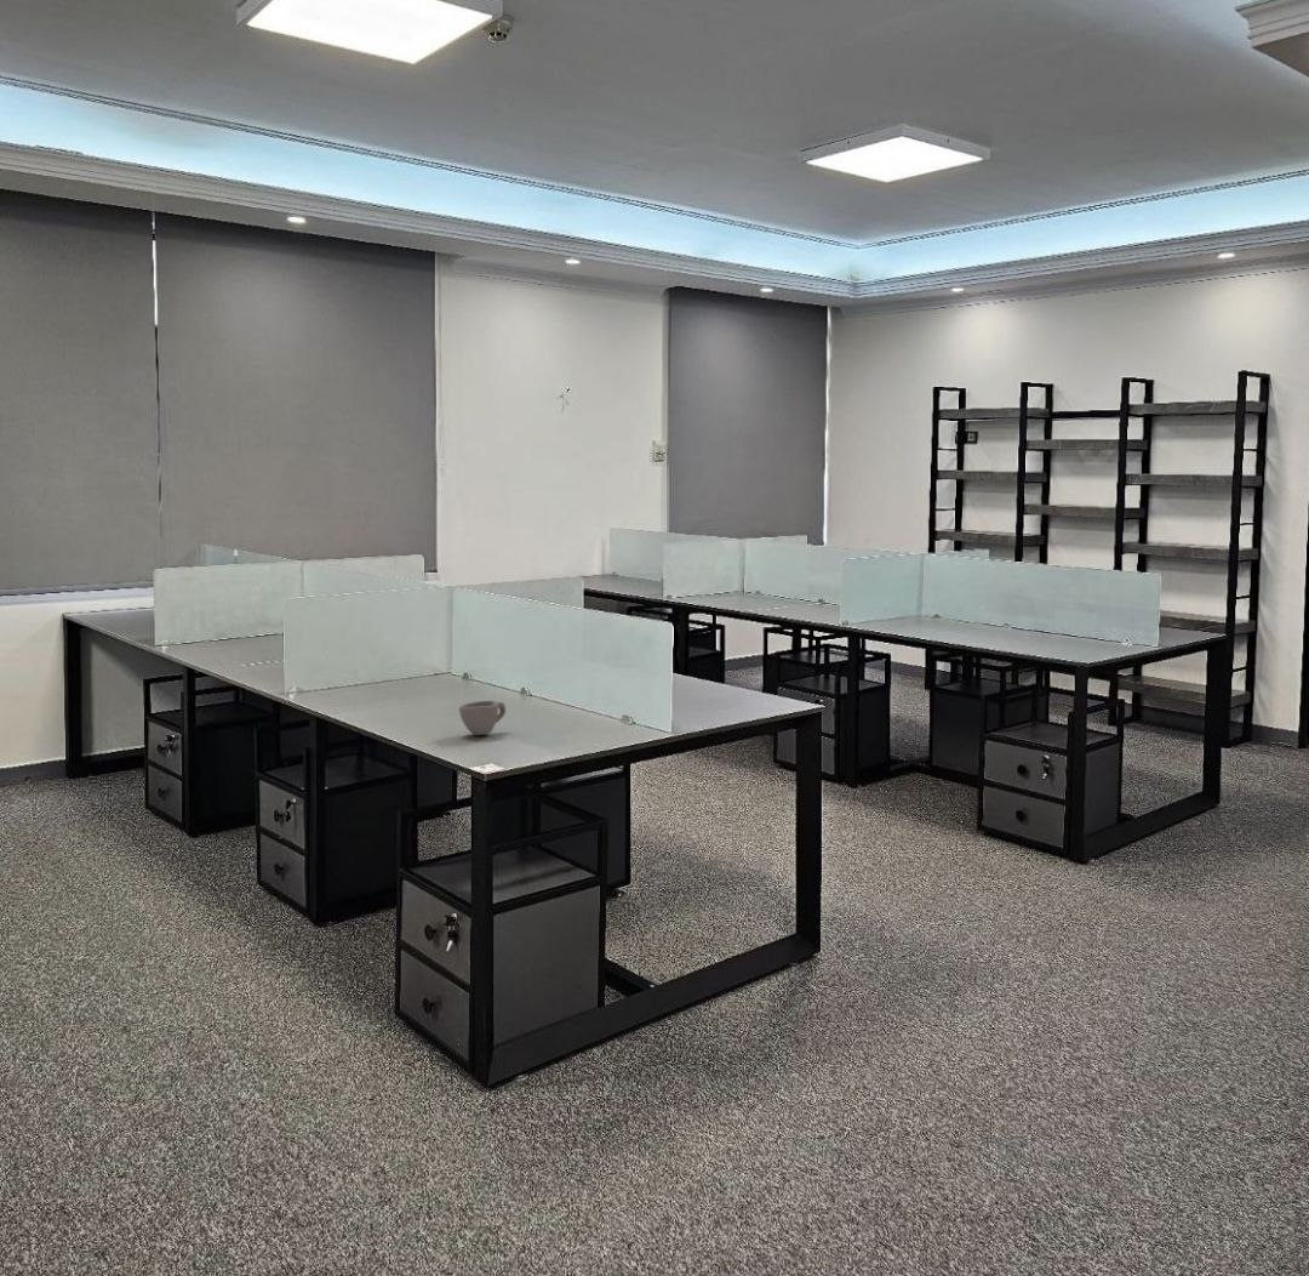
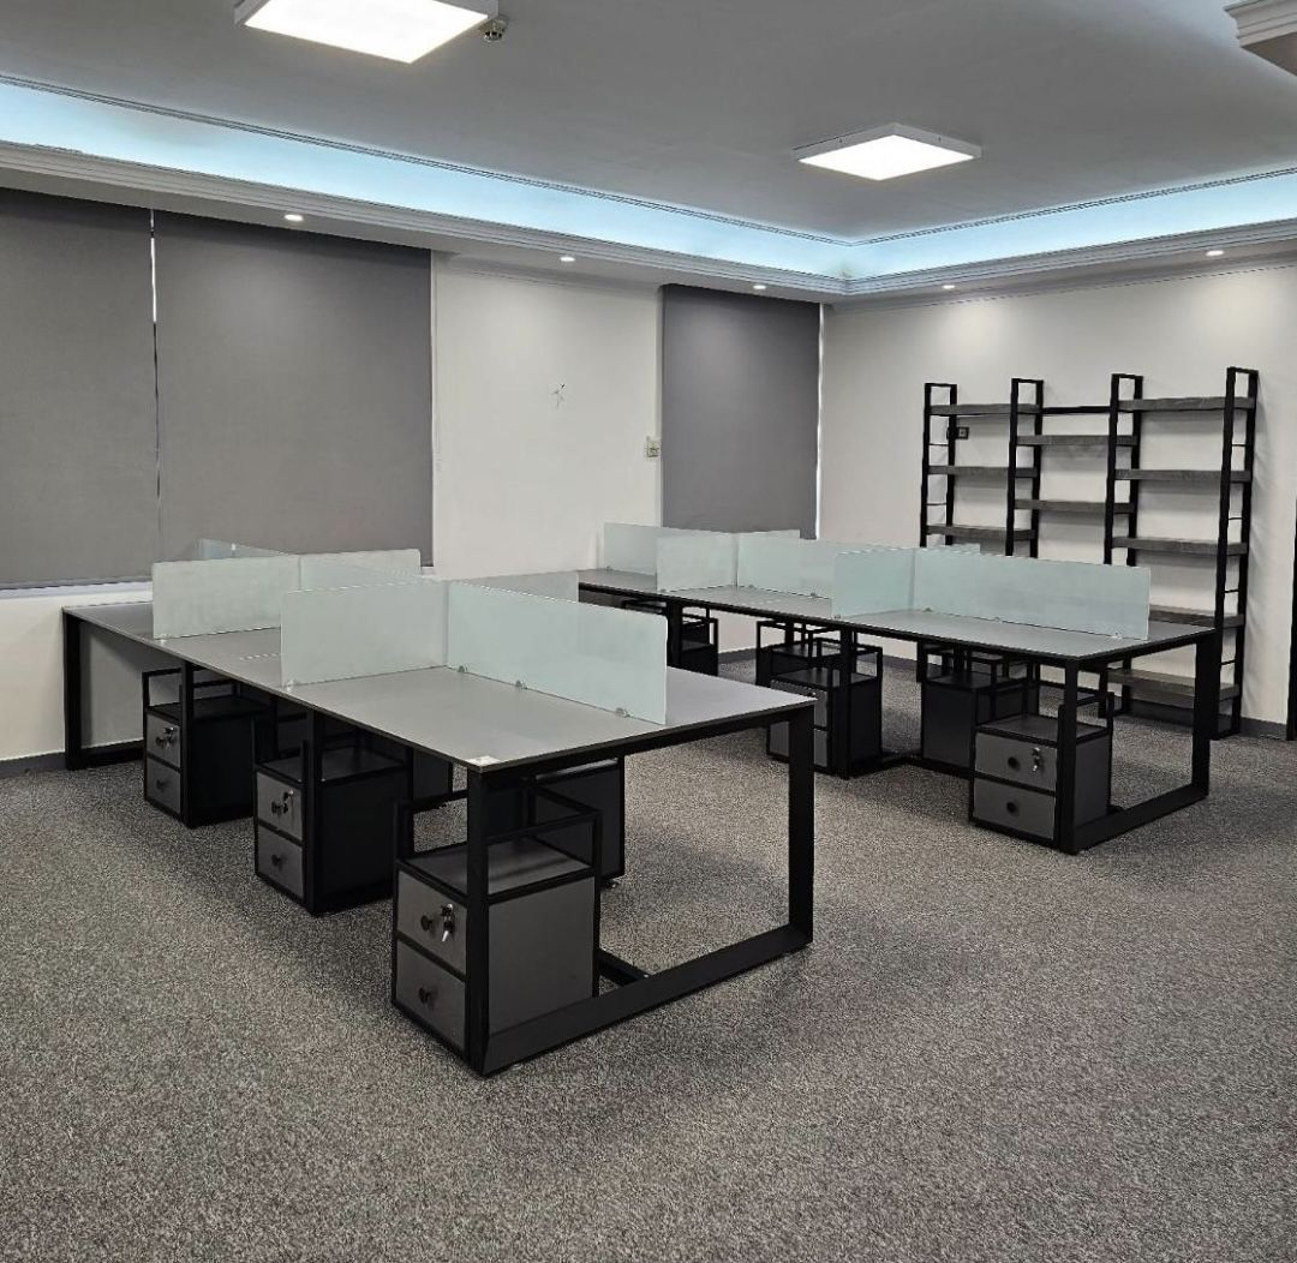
- cup [458,699,507,736]
